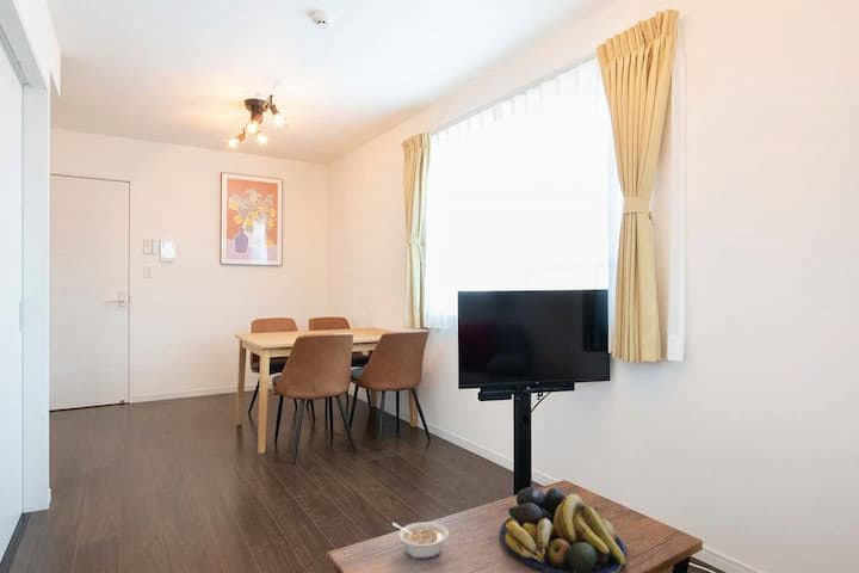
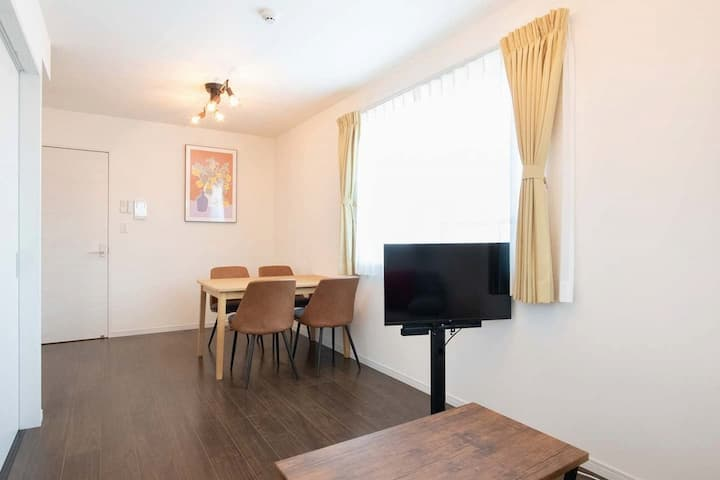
- legume [391,520,450,560]
- fruit bowl [499,486,628,573]
